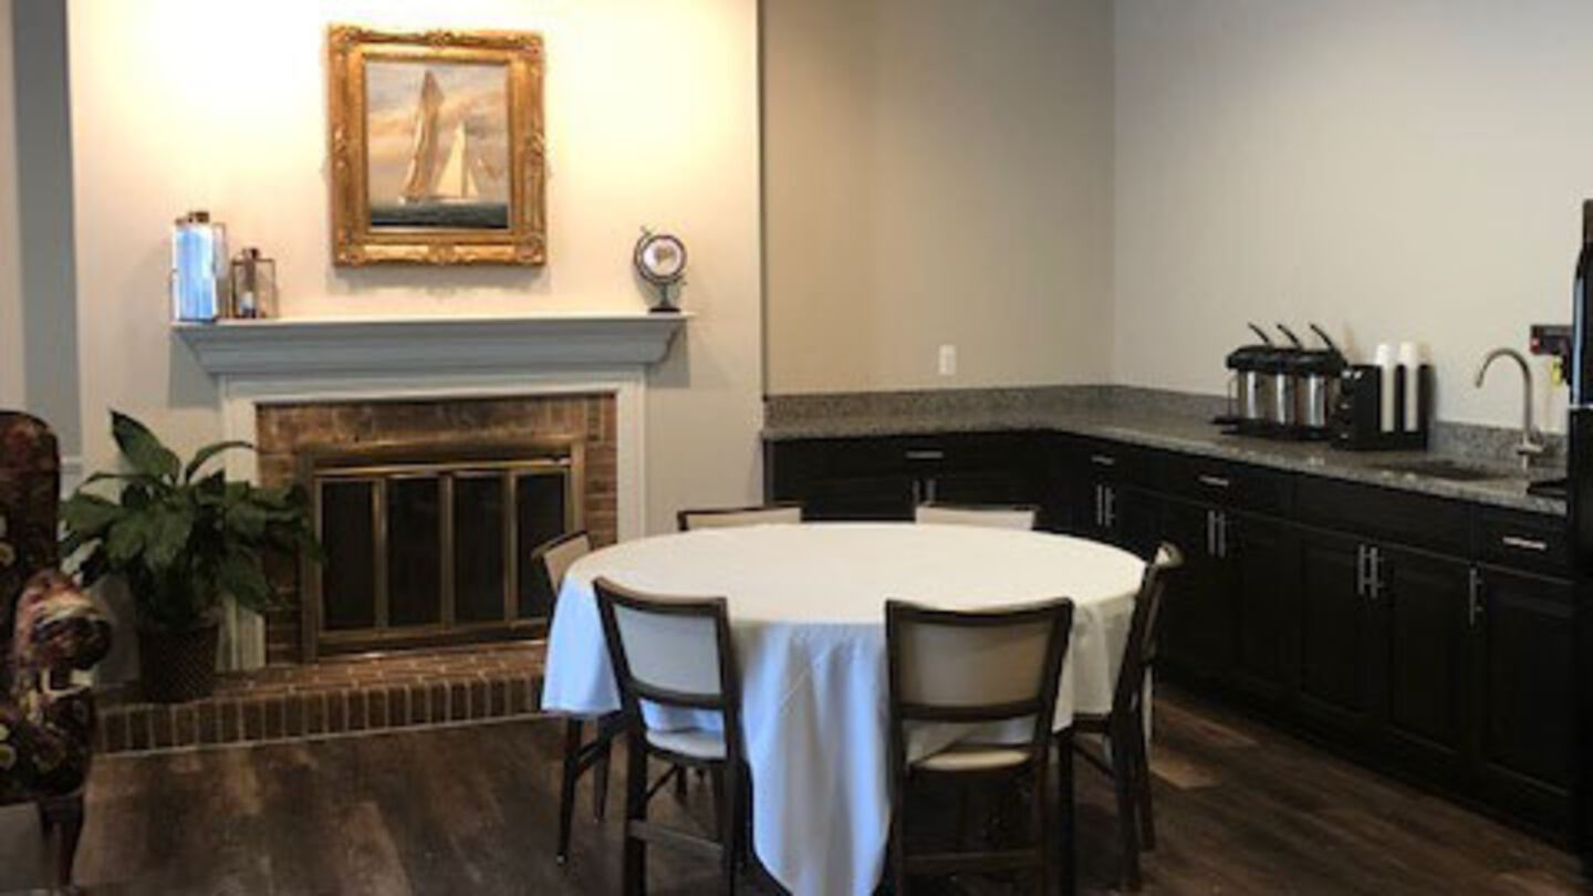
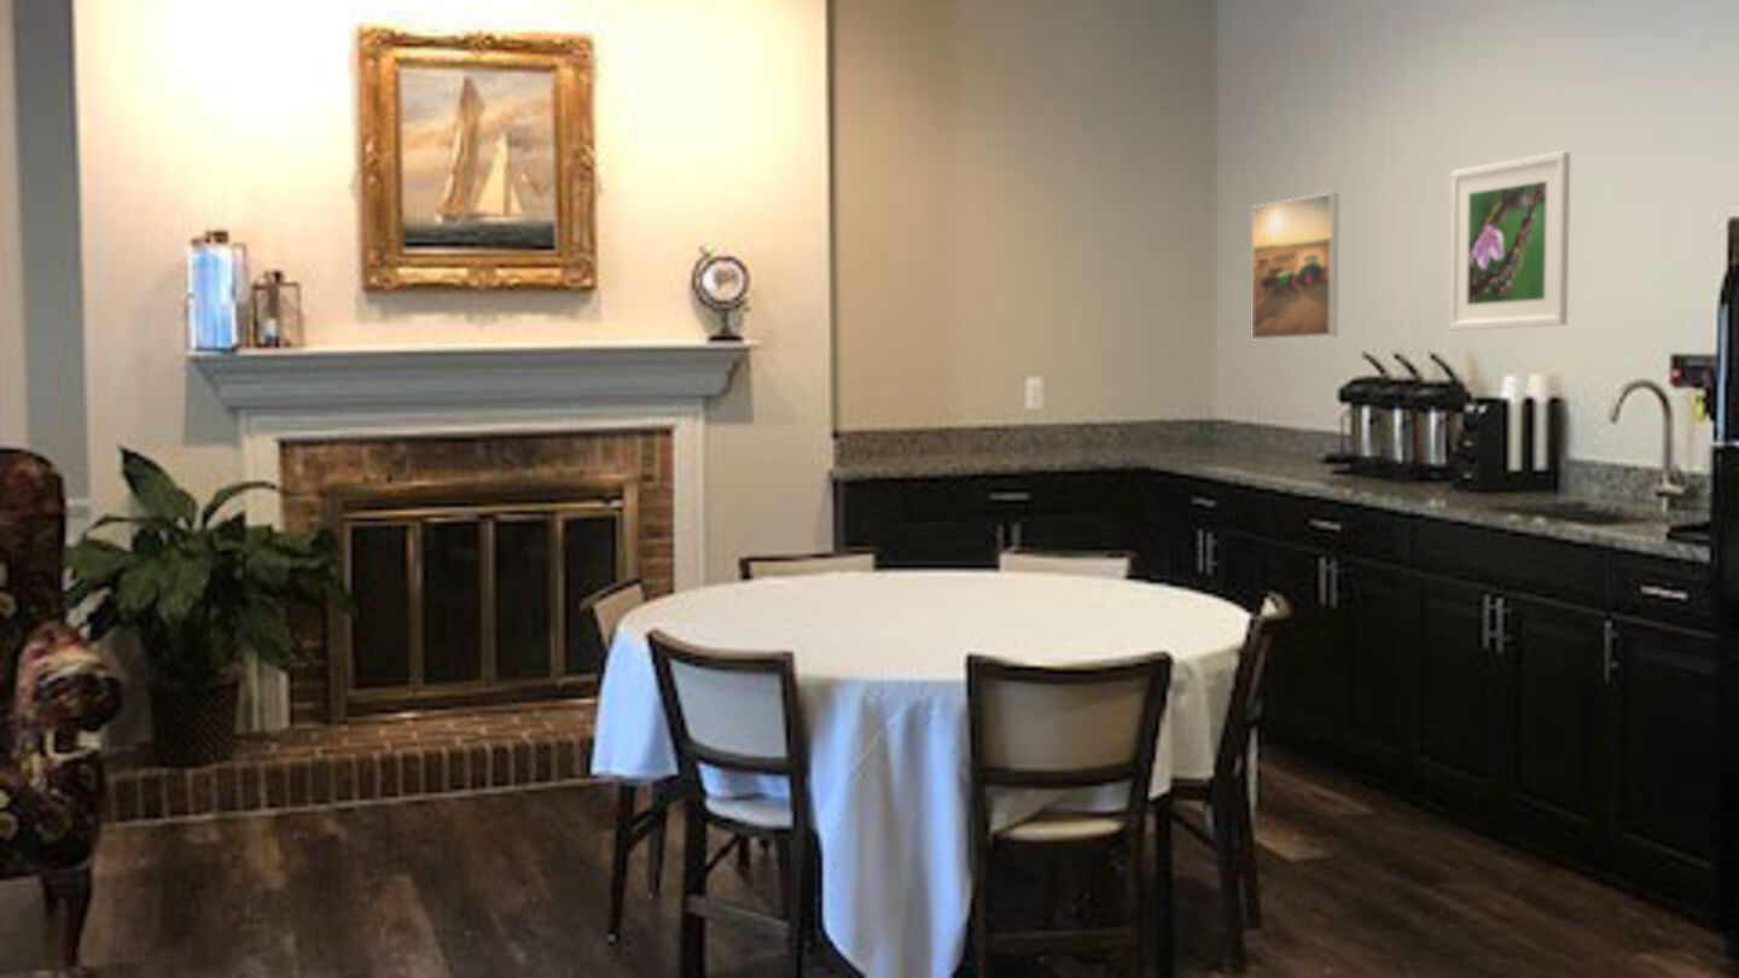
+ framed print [1448,150,1571,332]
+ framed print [1251,192,1339,340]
